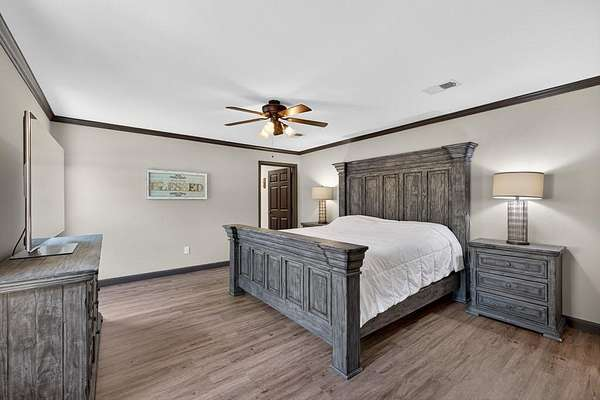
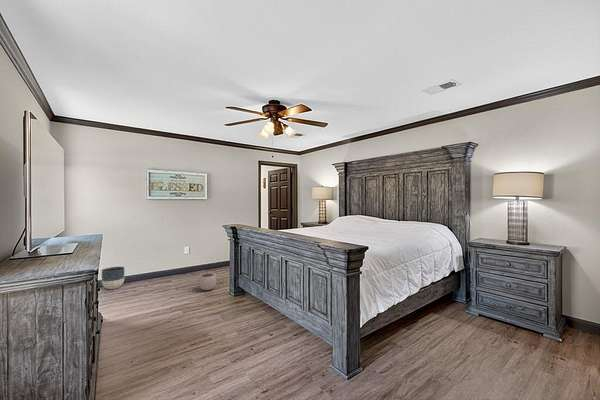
+ plant pot [197,268,217,291]
+ planter [101,266,125,290]
